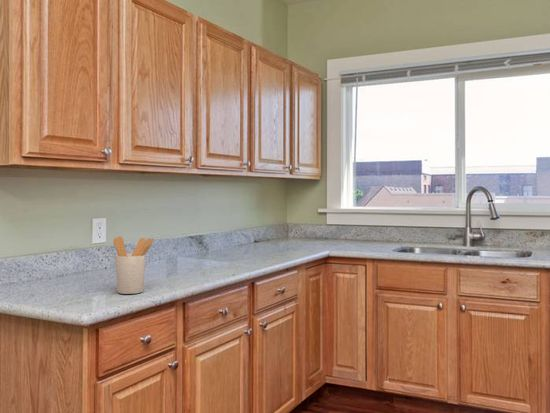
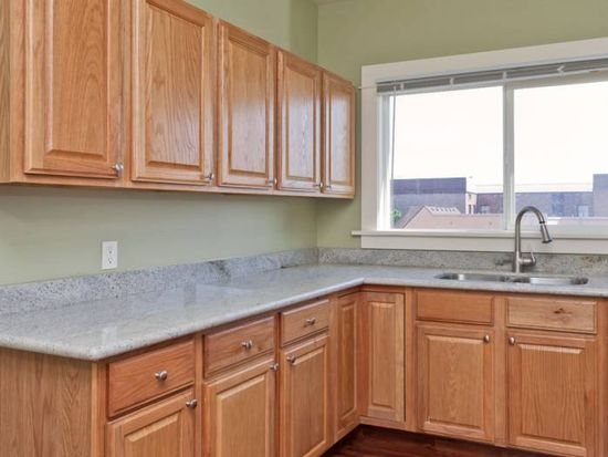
- utensil holder [113,235,155,295]
